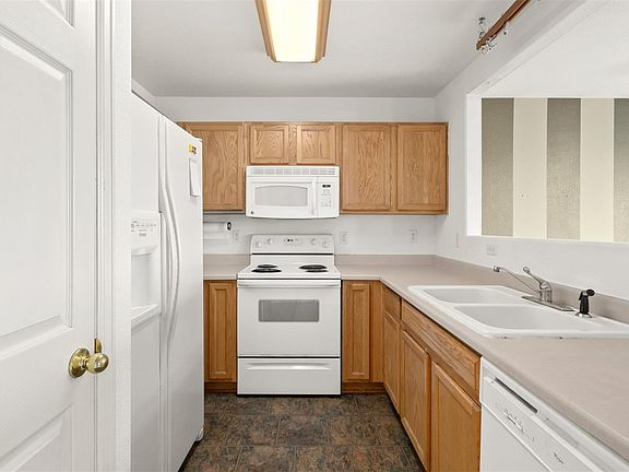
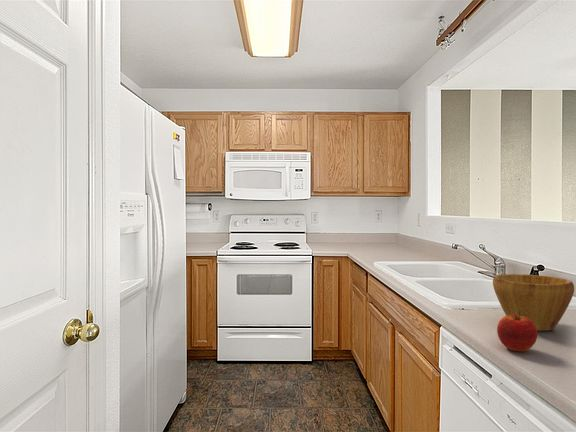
+ bowl [492,273,575,332]
+ apple [496,312,538,352]
